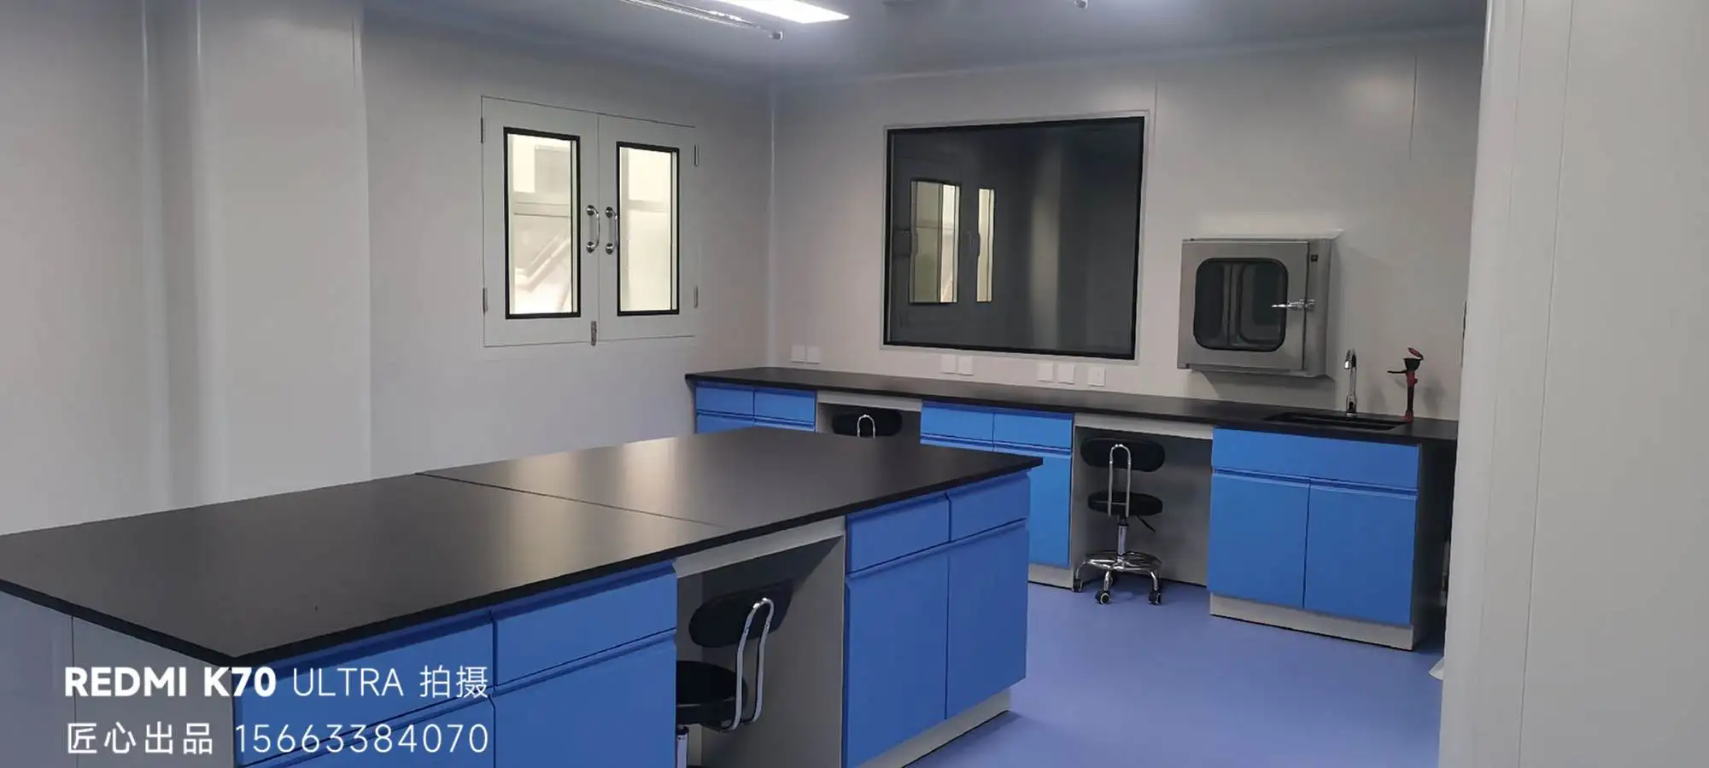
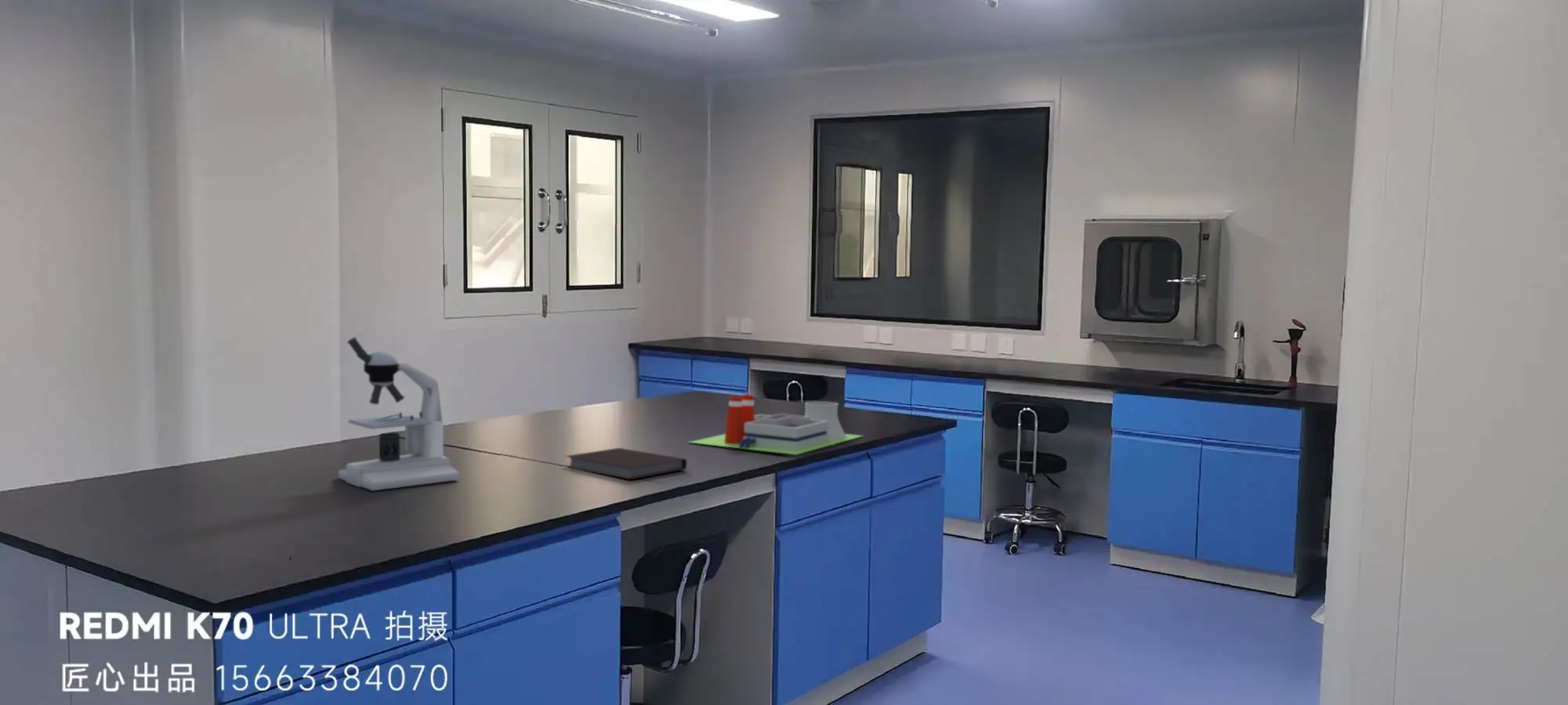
+ microscope [338,337,460,491]
+ notebook [564,447,687,480]
+ laboratory equipment [687,393,864,455]
